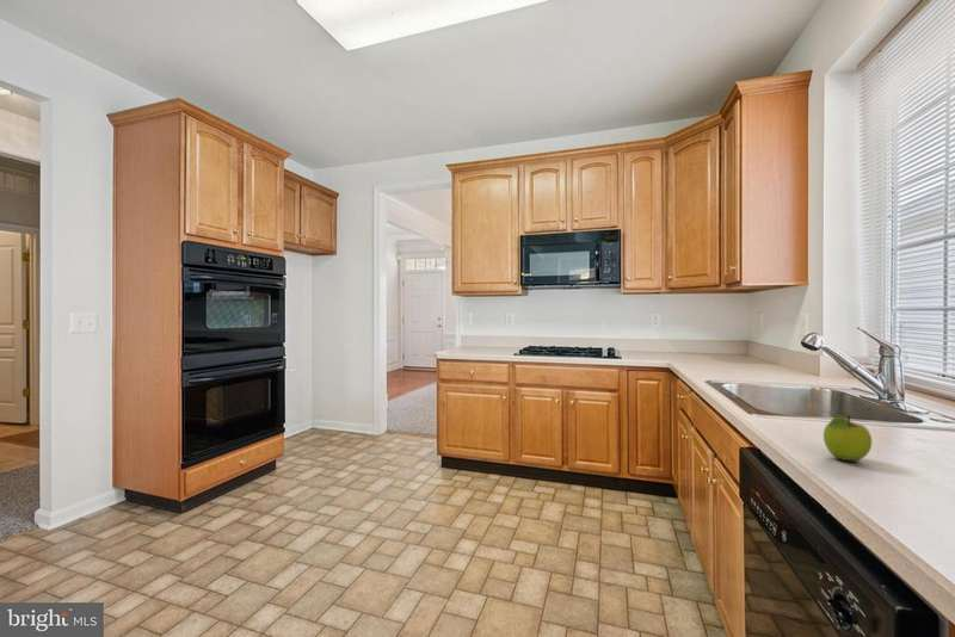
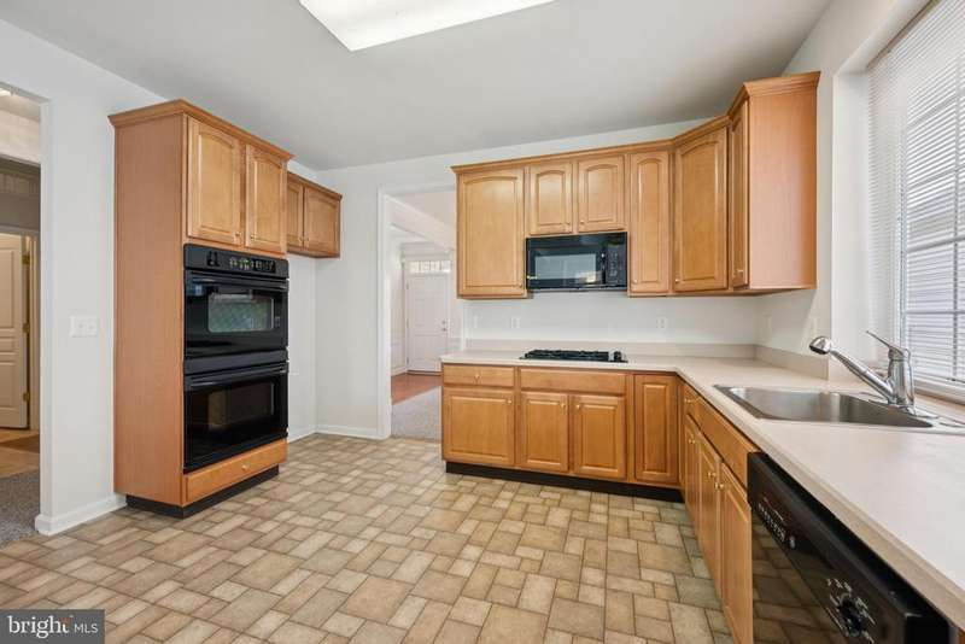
- fruit [822,414,873,462]
